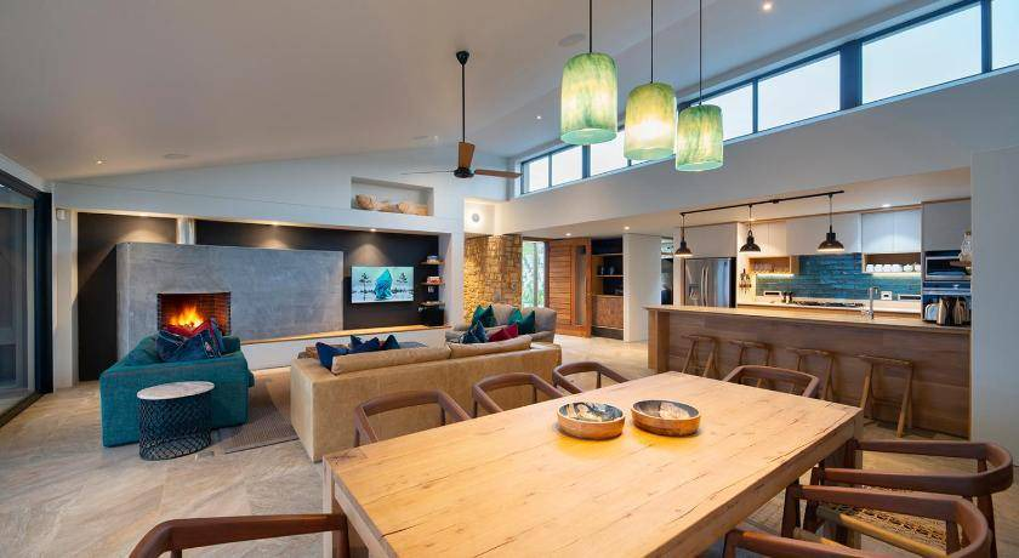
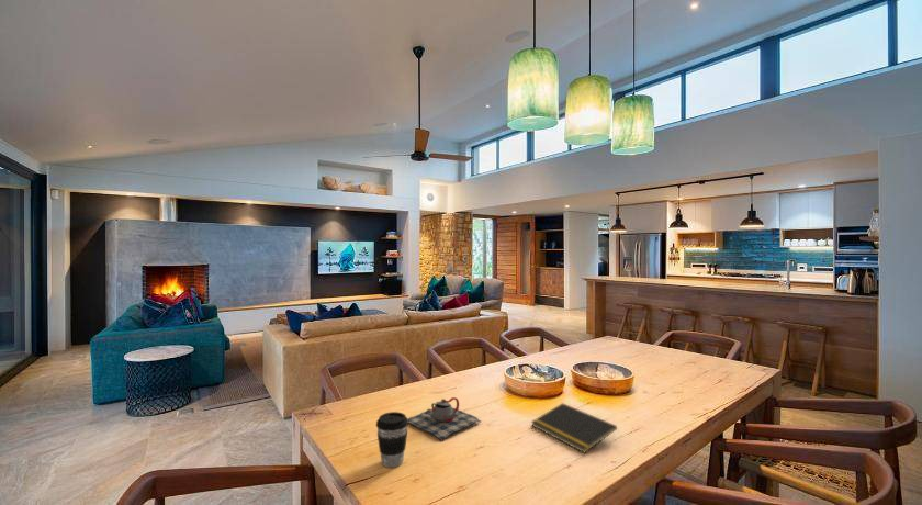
+ teapot [407,396,482,441]
+ coffee cup [375,411,409,469]
+ notepad [530,402,618,454]
